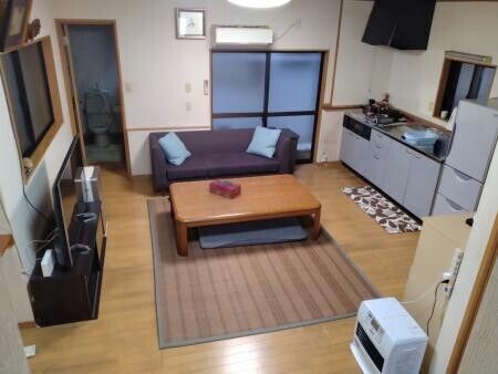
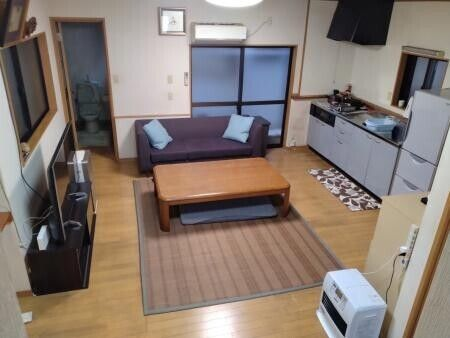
- tissue box [208,177,242,200]
